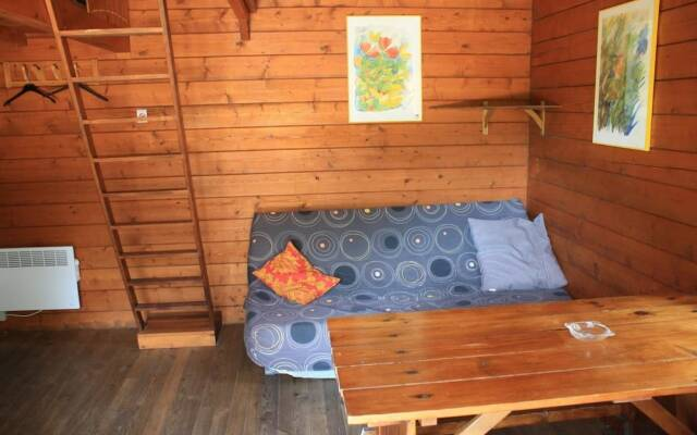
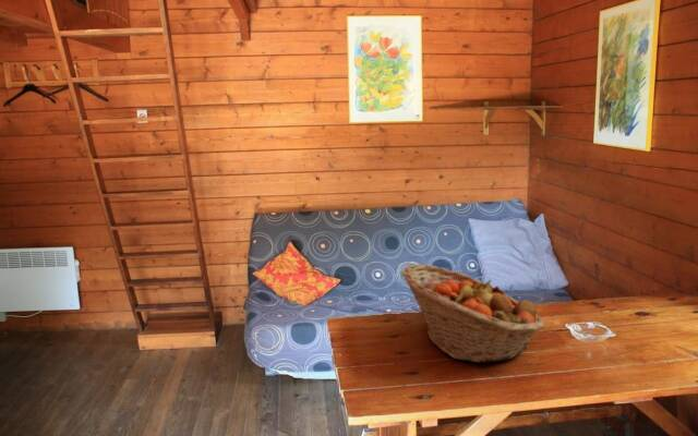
+ fruit basket [400,263,545,364]
